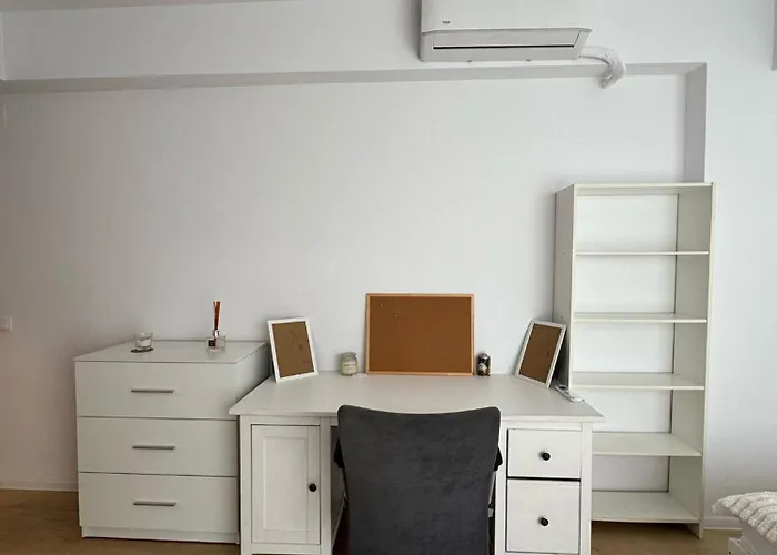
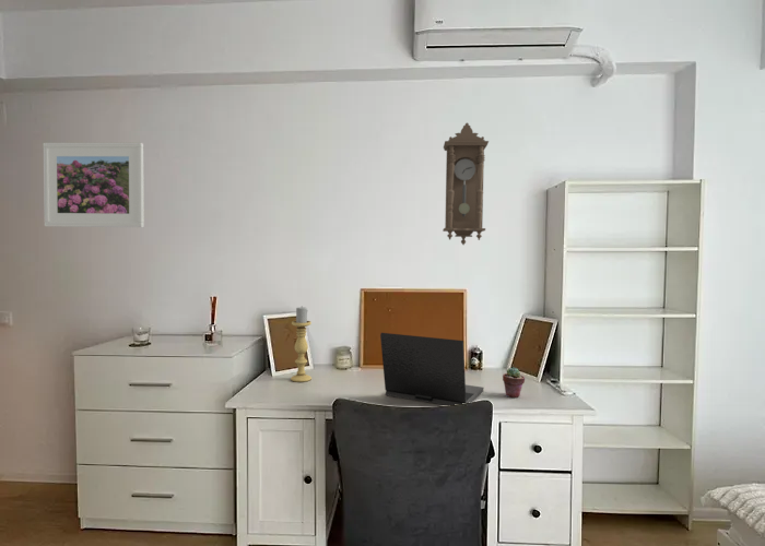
+ pendulum clock [442,121,490,246]
+ laptop [379,332,485,406]
+ potted succulent [502,367,526,399]
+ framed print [43,142,145,228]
+ candle holder [290,306,313,383]
